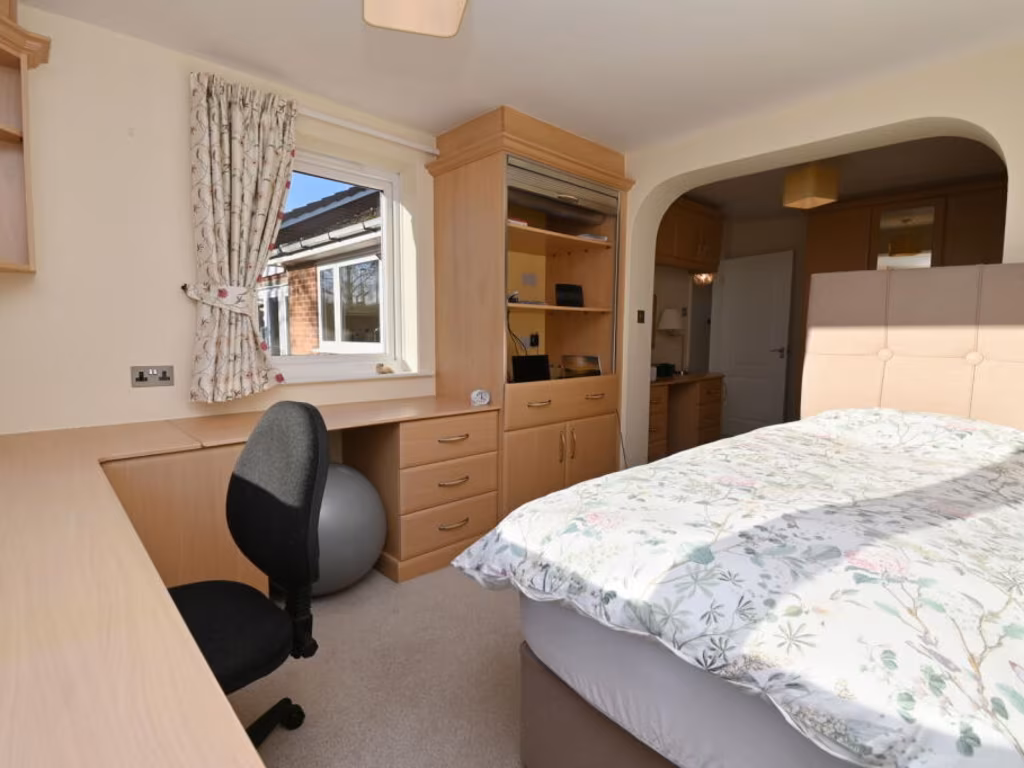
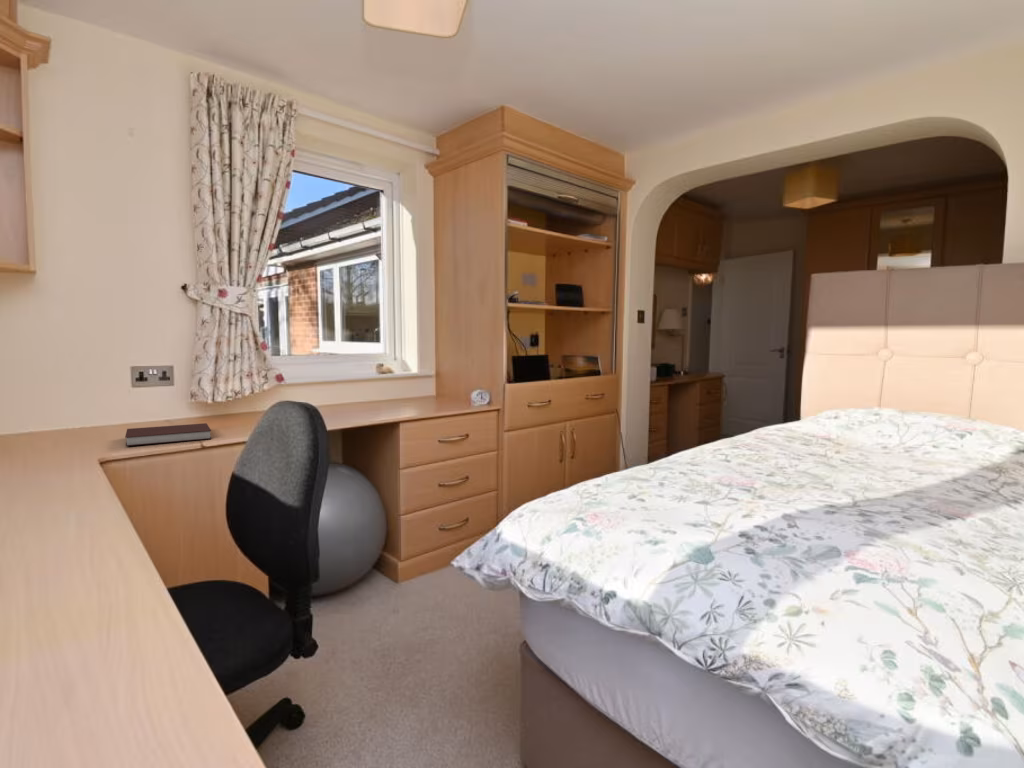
+ notebook [124,422,213,447]
